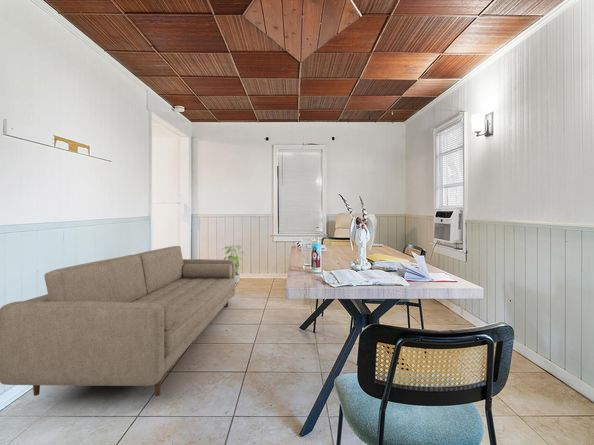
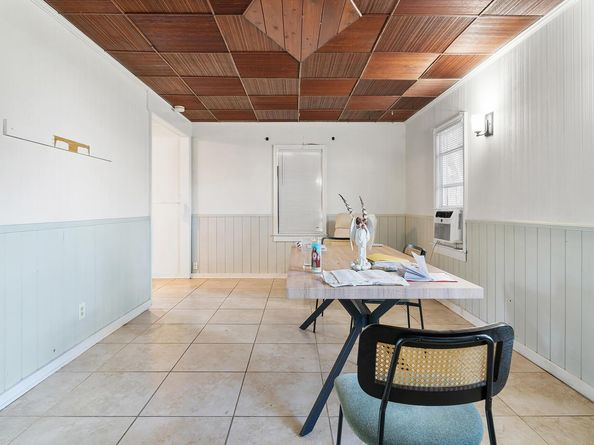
- potted plant [222,243,245,284]
- sofa [0,245,236,397]
